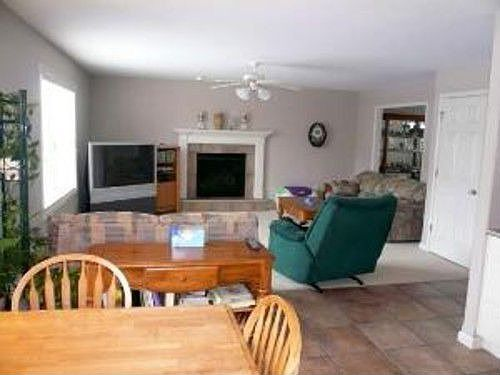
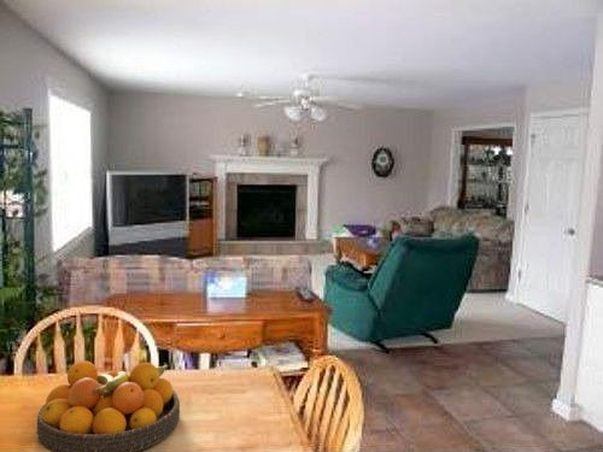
+ fruit bowl [36,359,181,452]
